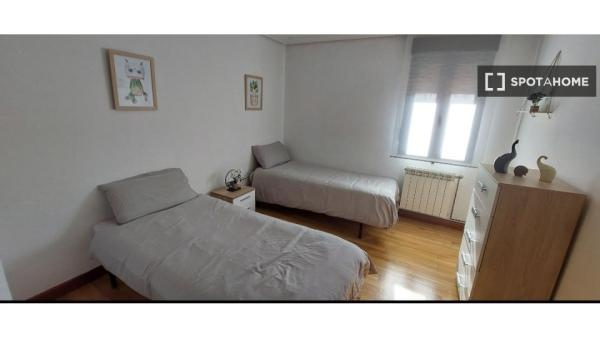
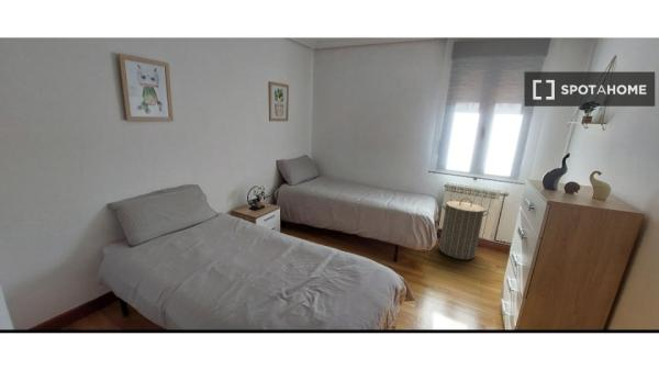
+ laundry hamper [438,197,490,260]
